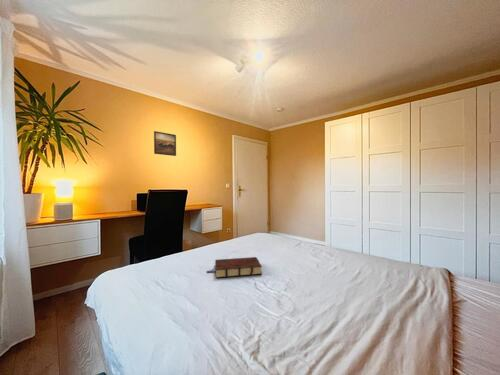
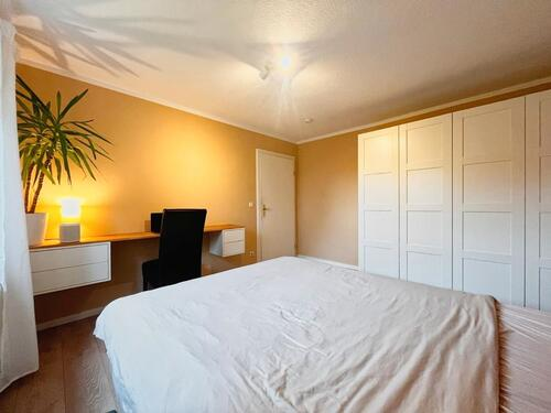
- book [206,256,263,279]
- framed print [153,130,177,157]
